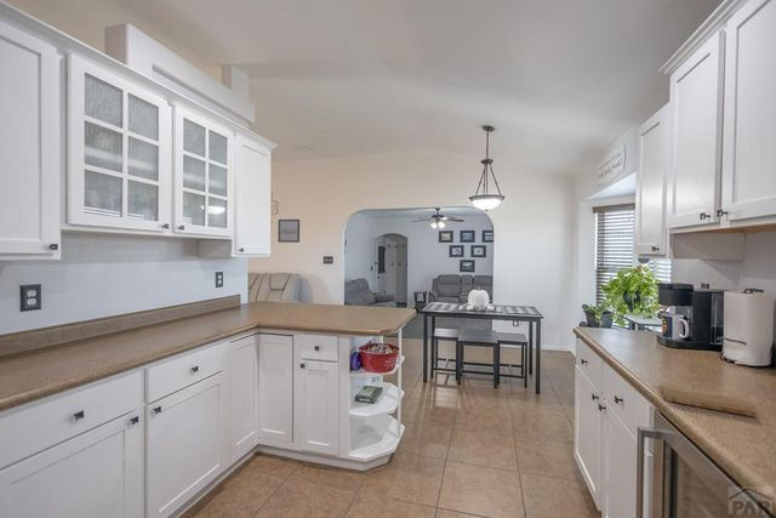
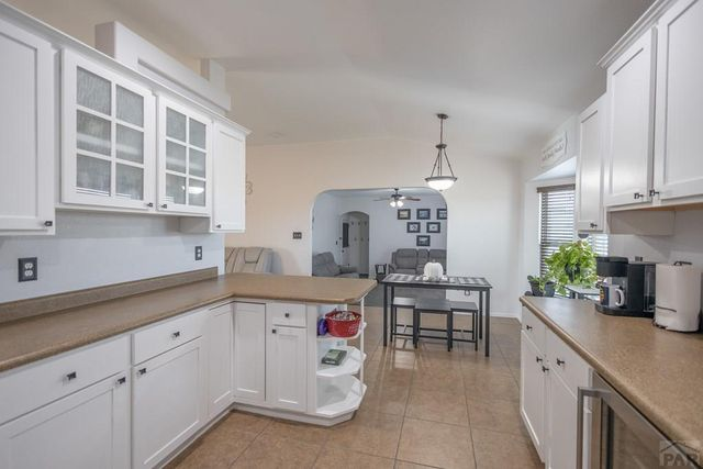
- wall art [276,218,301,244]
- cutting board [661,382,757,419]
